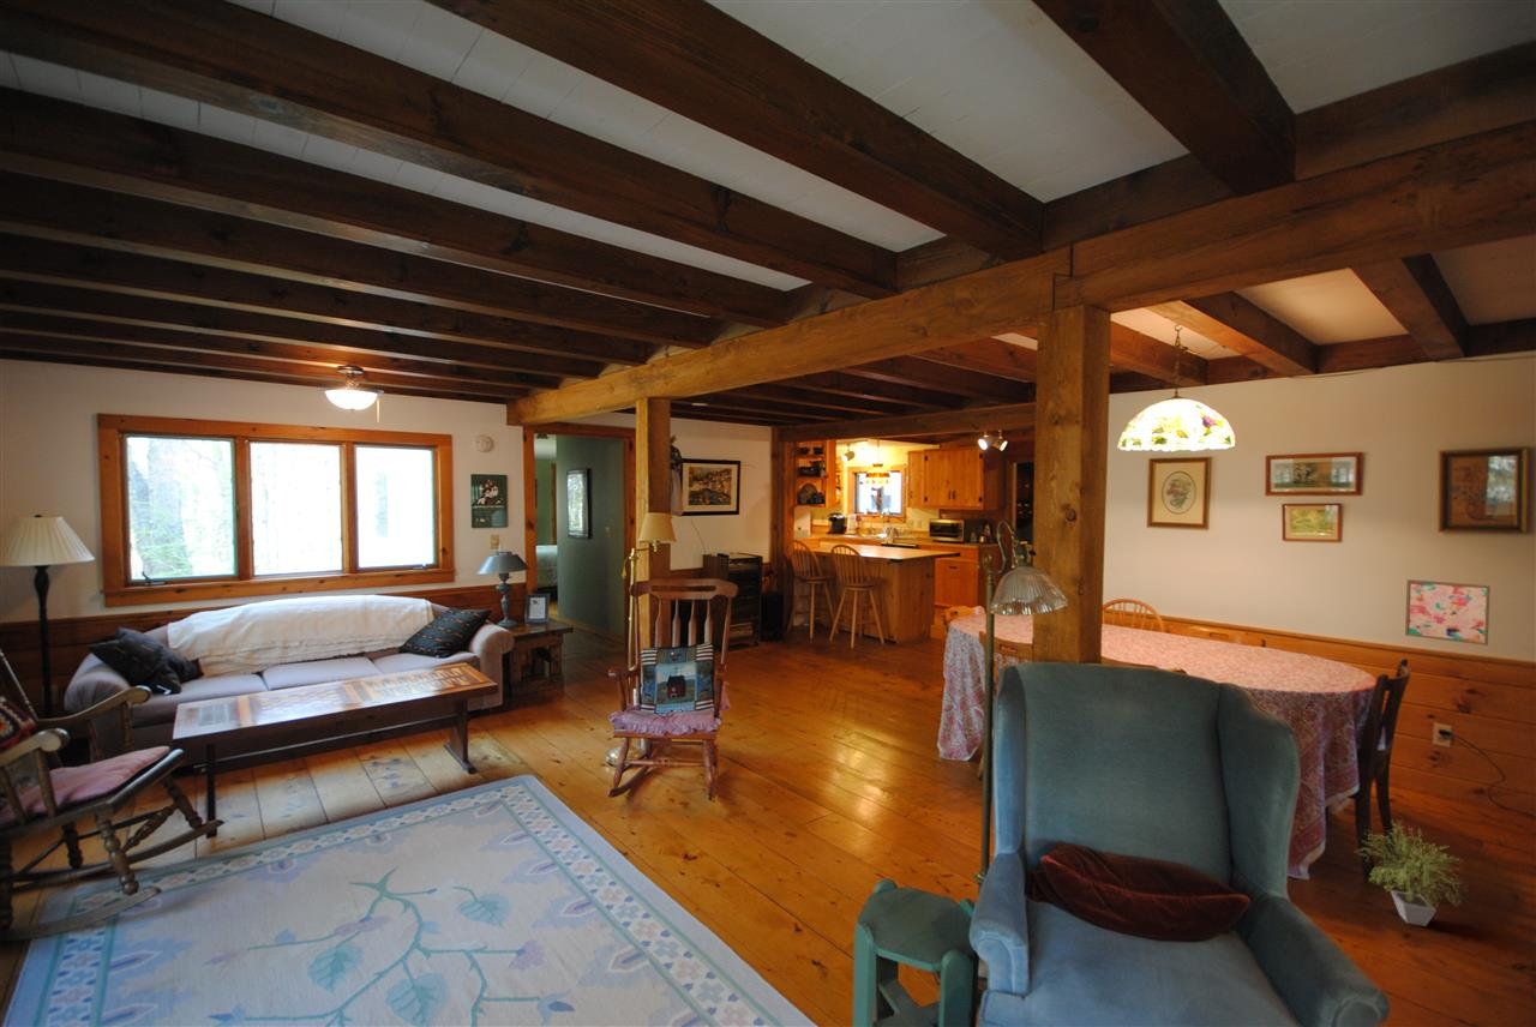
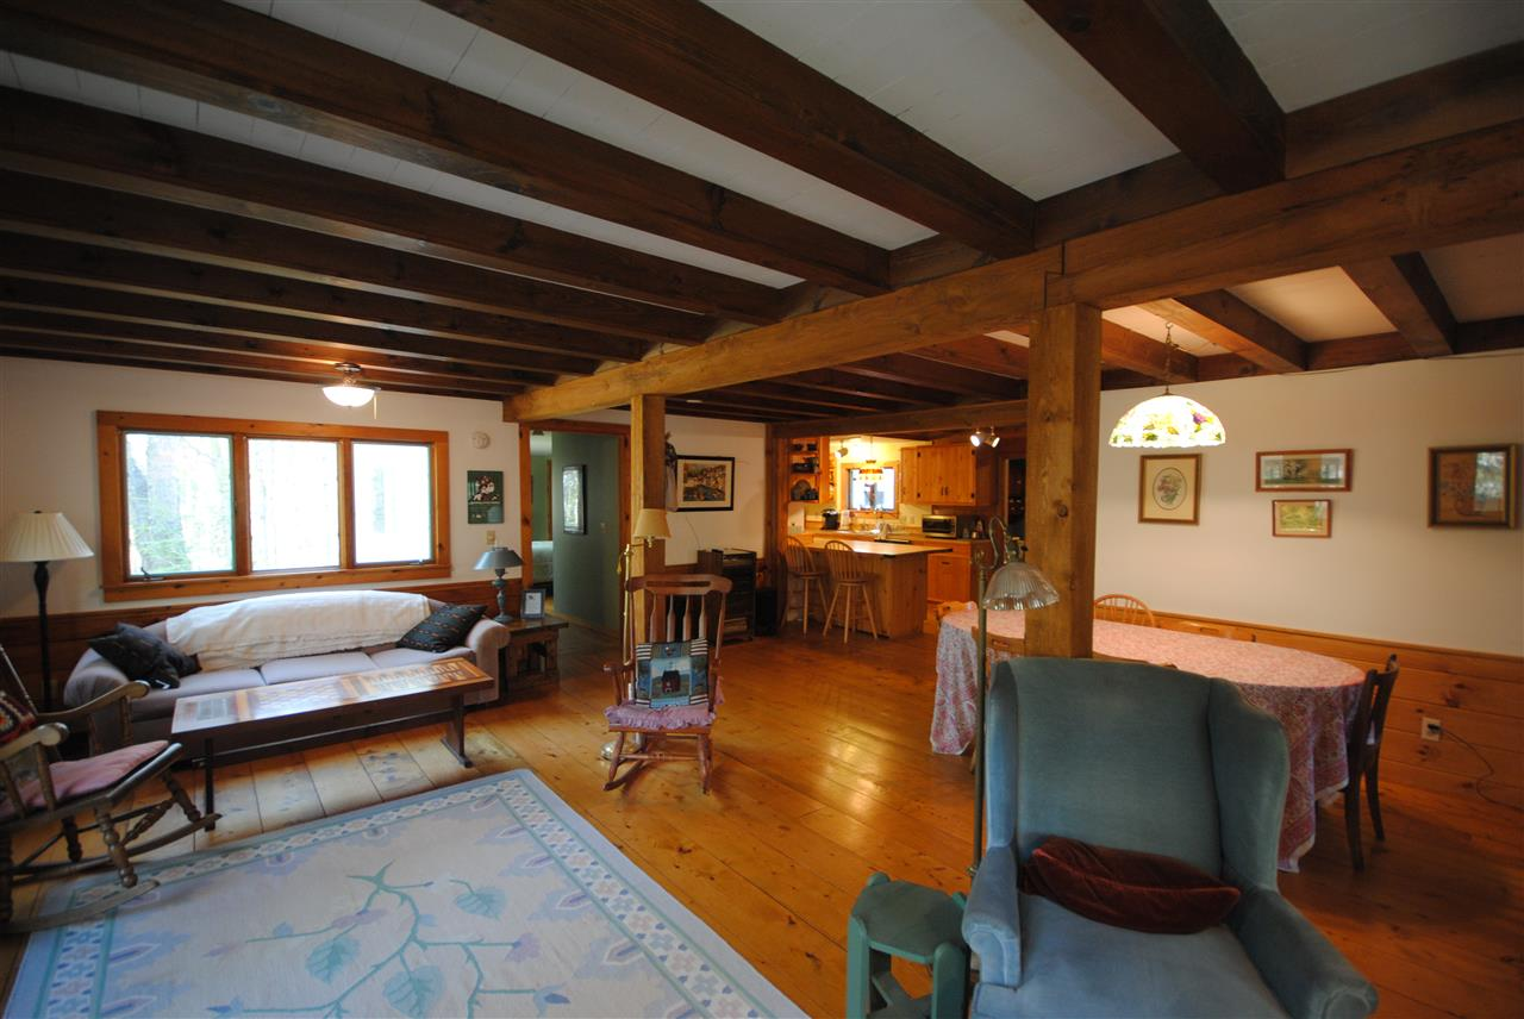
- potted plant [1355,818,1468,927]
- wall art [1404,578,1492,647]
